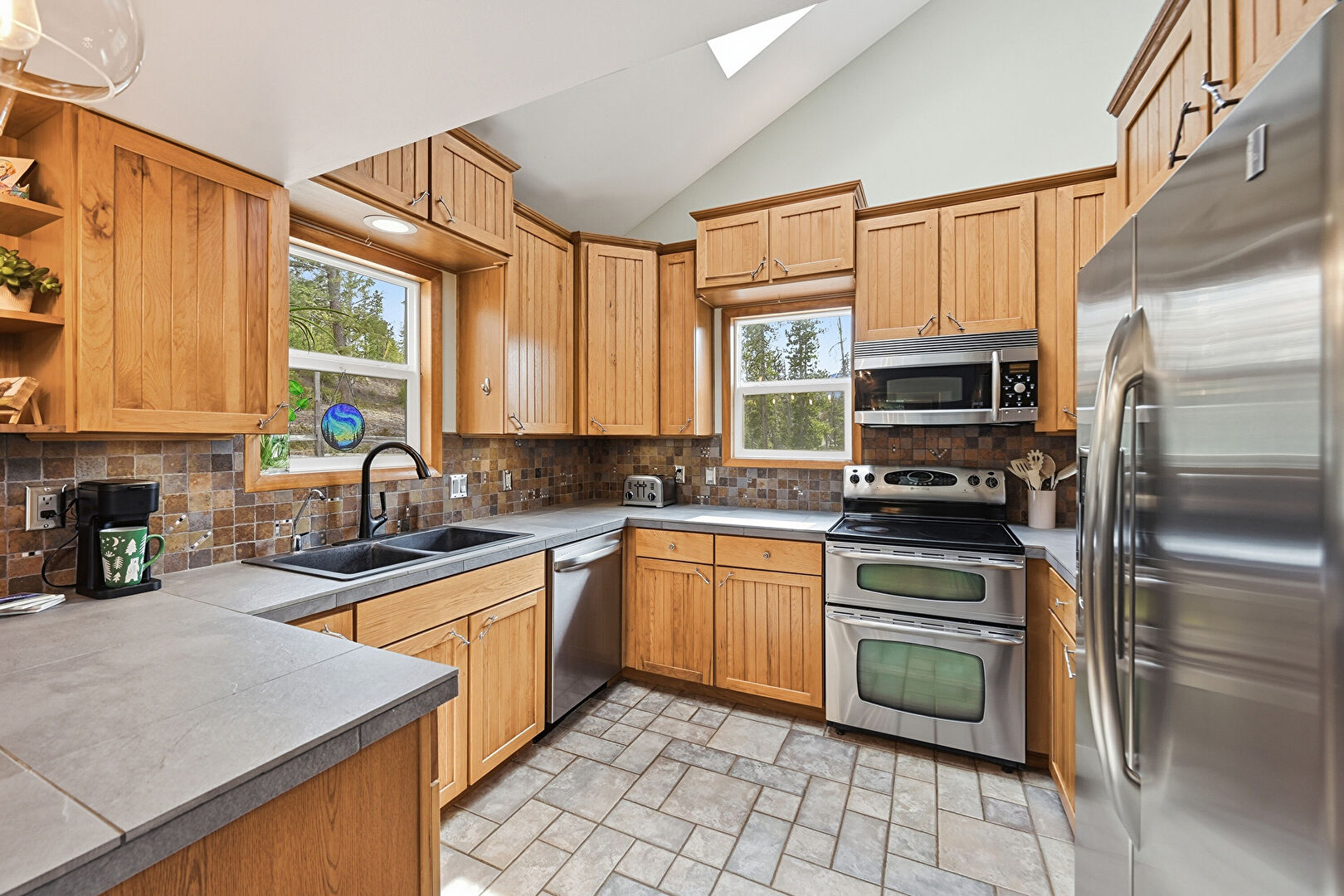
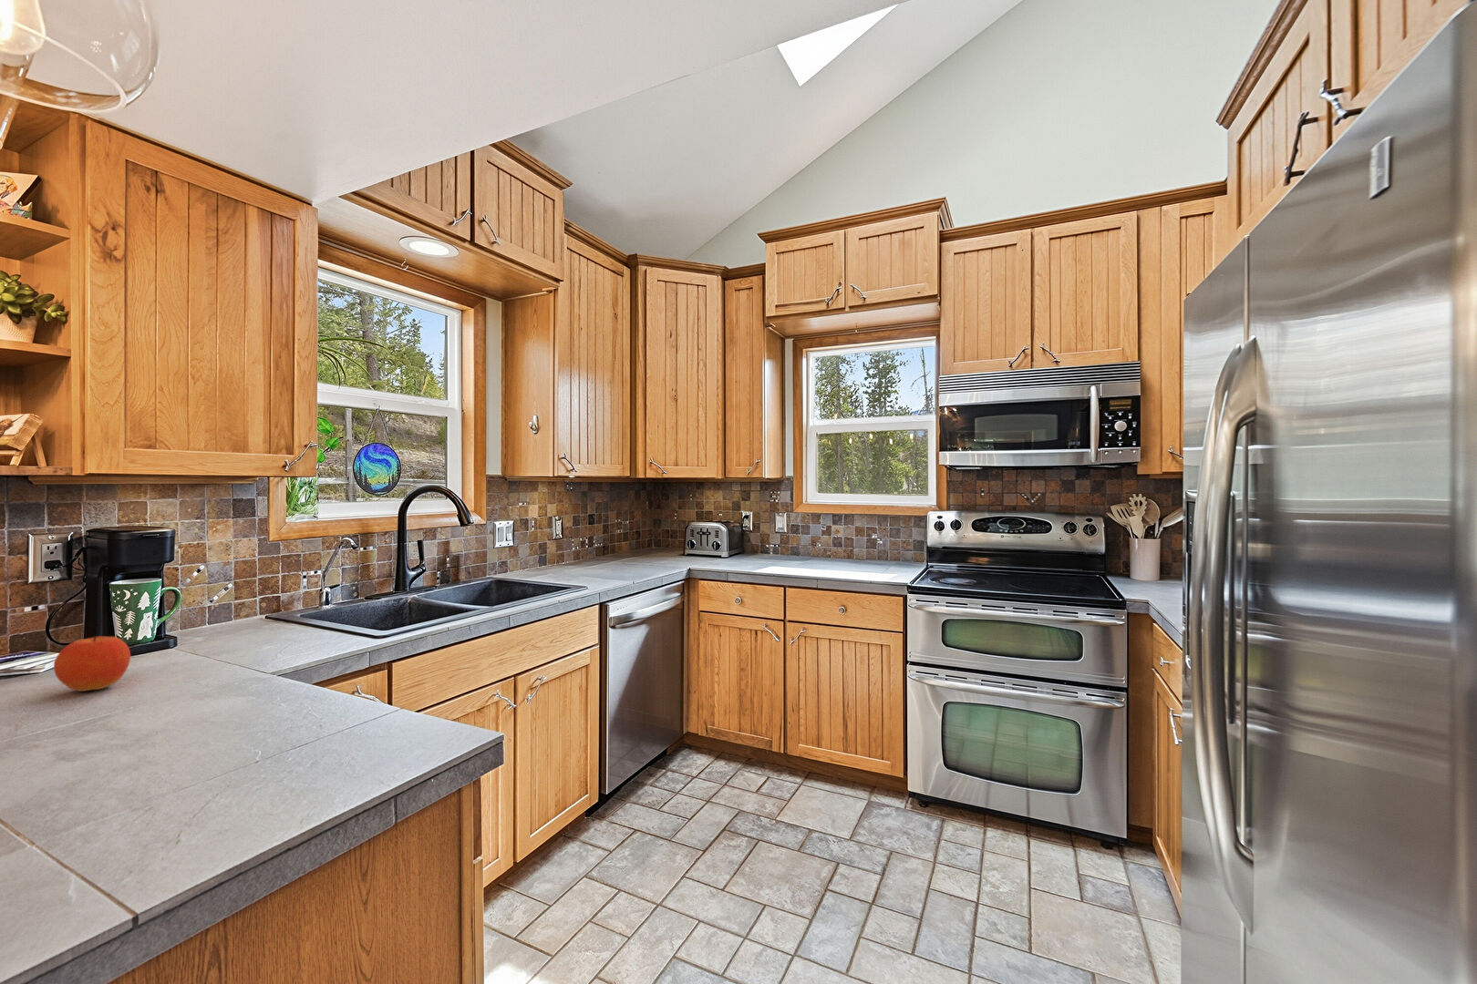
+ fruit [53,635,131,693]
